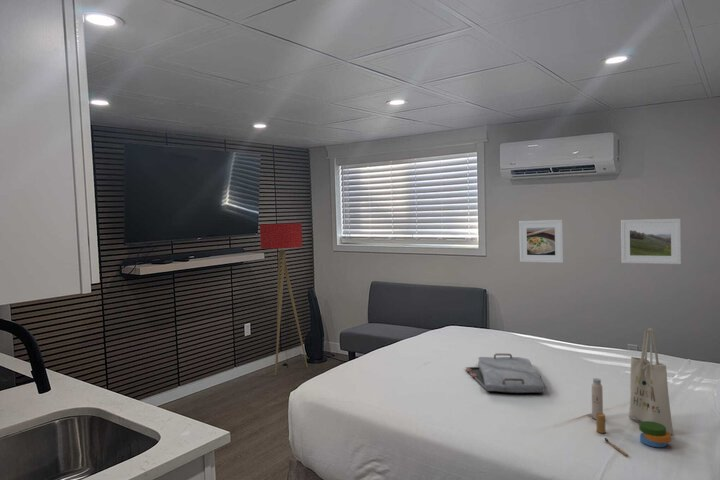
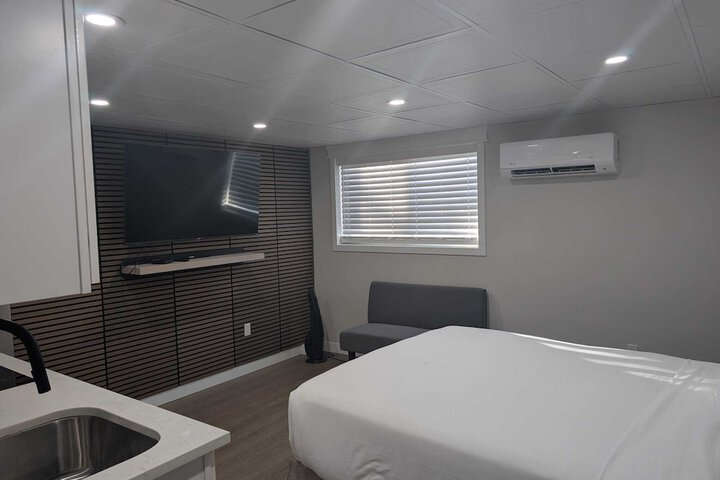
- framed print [518,219,565,264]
- tote bag [591,327,674,457]
- floor lamp [259,222,309,376]
- serving tray [464,353,546,394]
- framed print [620,218,682,265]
